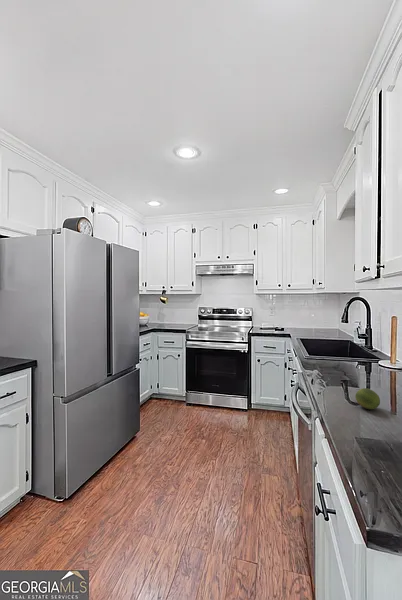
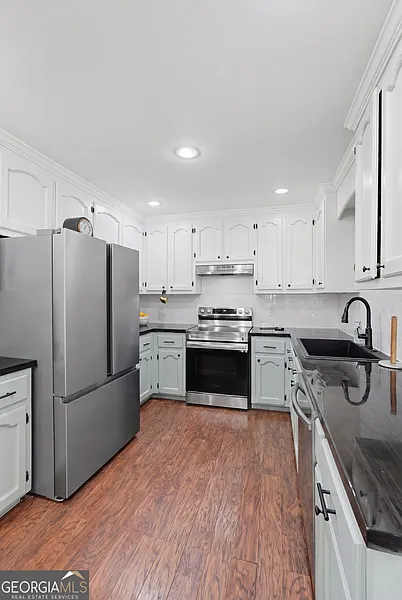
- fruit [354,387,381,410]
